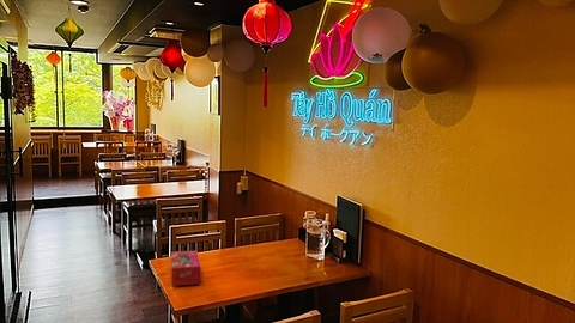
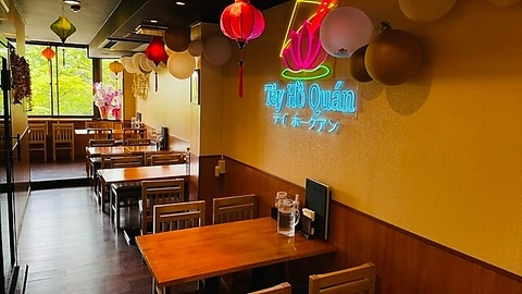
- tissue box [170,250,201,287]
